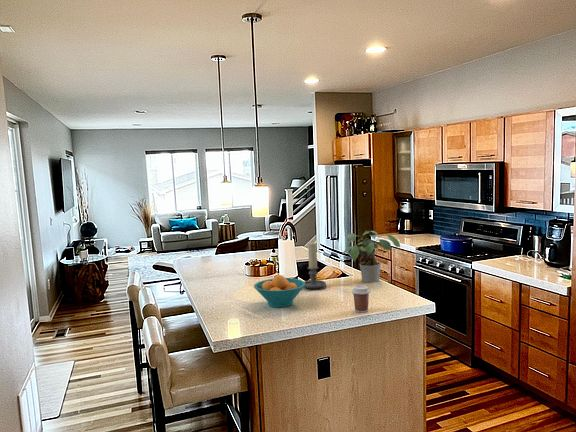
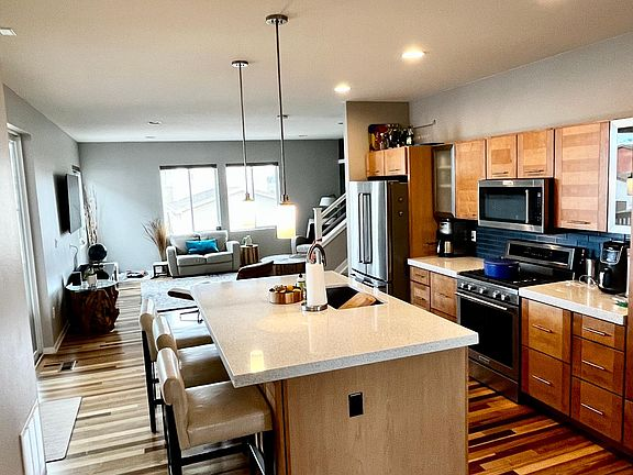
- candle holder [303,242,327,290]
- fruit bowl [253,274,305,308]
- coffee cup [351,285,371,313]
- potted plant [342,230,401,284]
